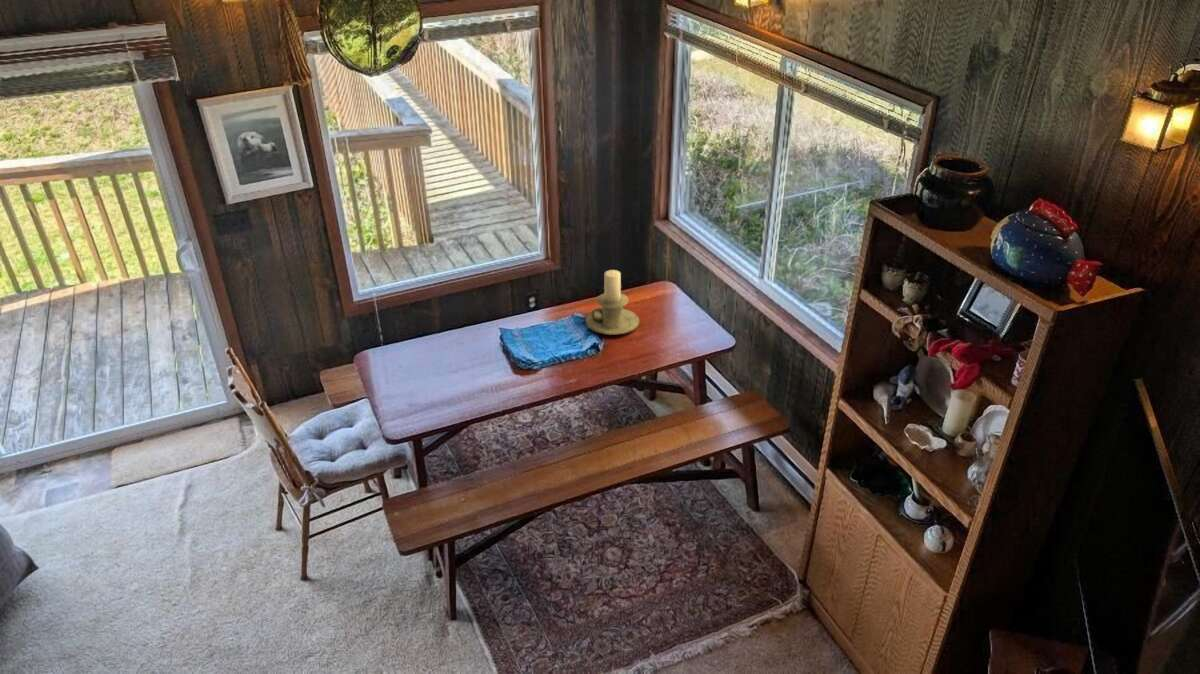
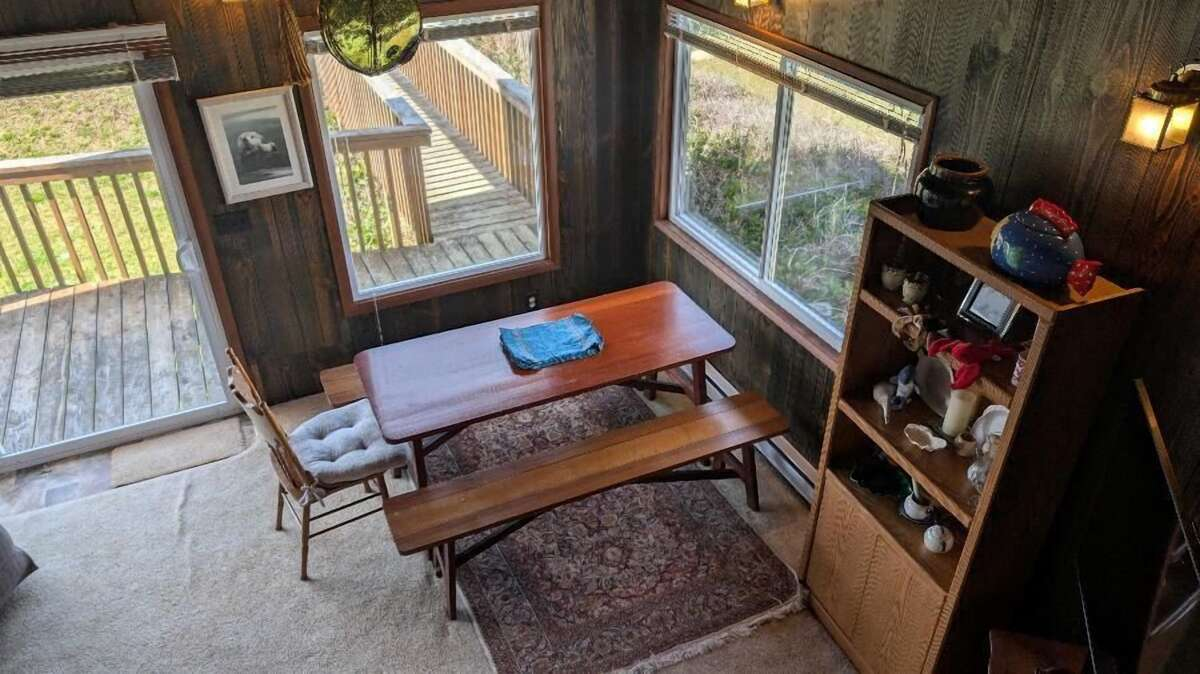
- candle holder [585,269,641,336]
